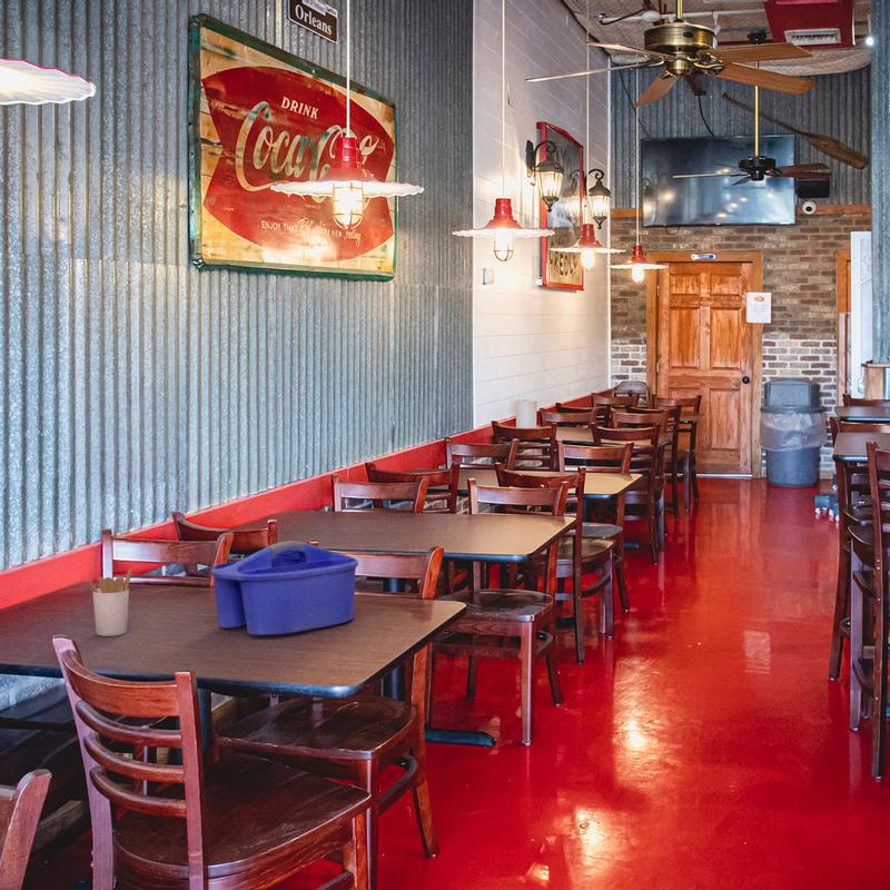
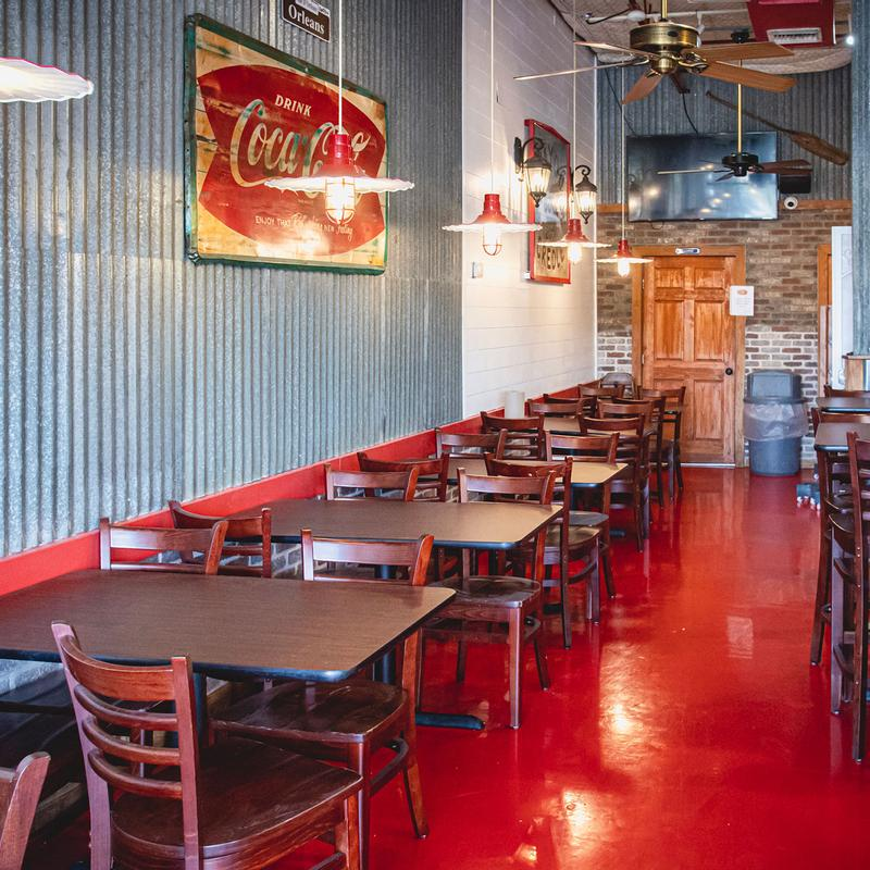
- caddy [209,540,359,636]
- utensil holder [85,567,134,637]
